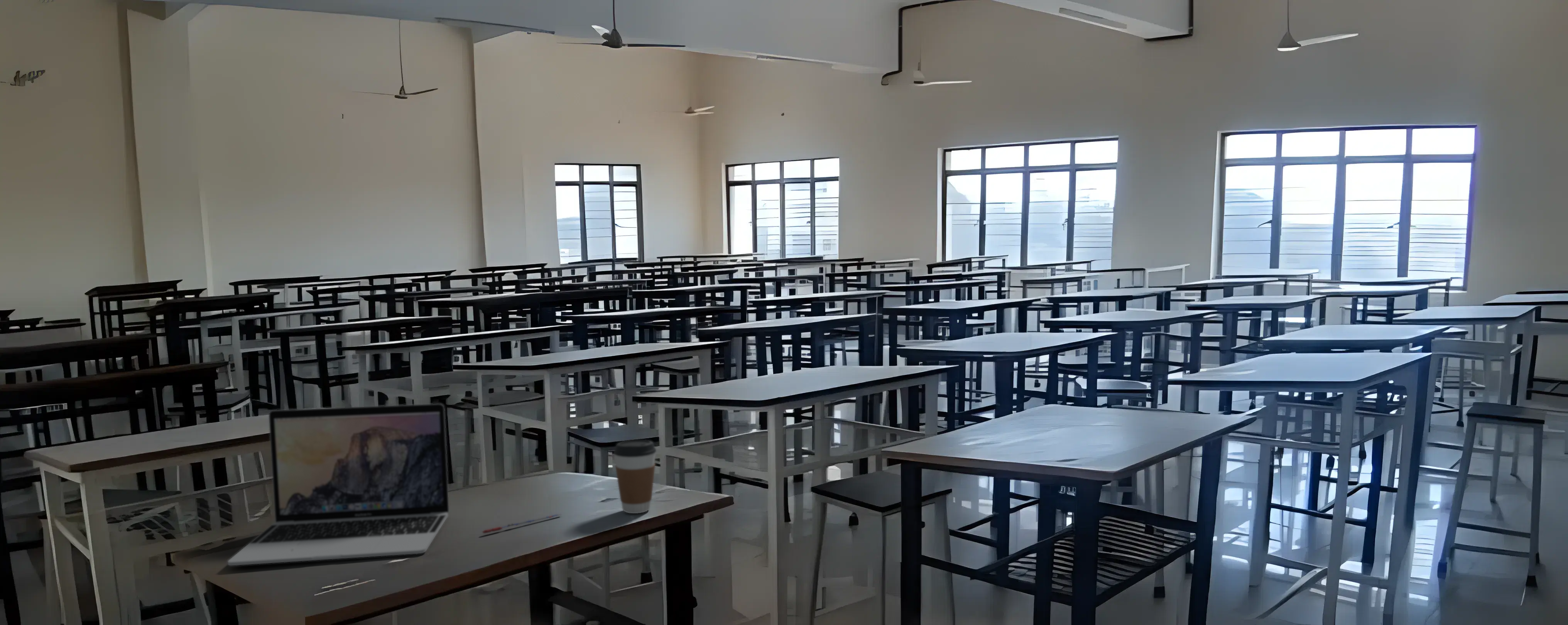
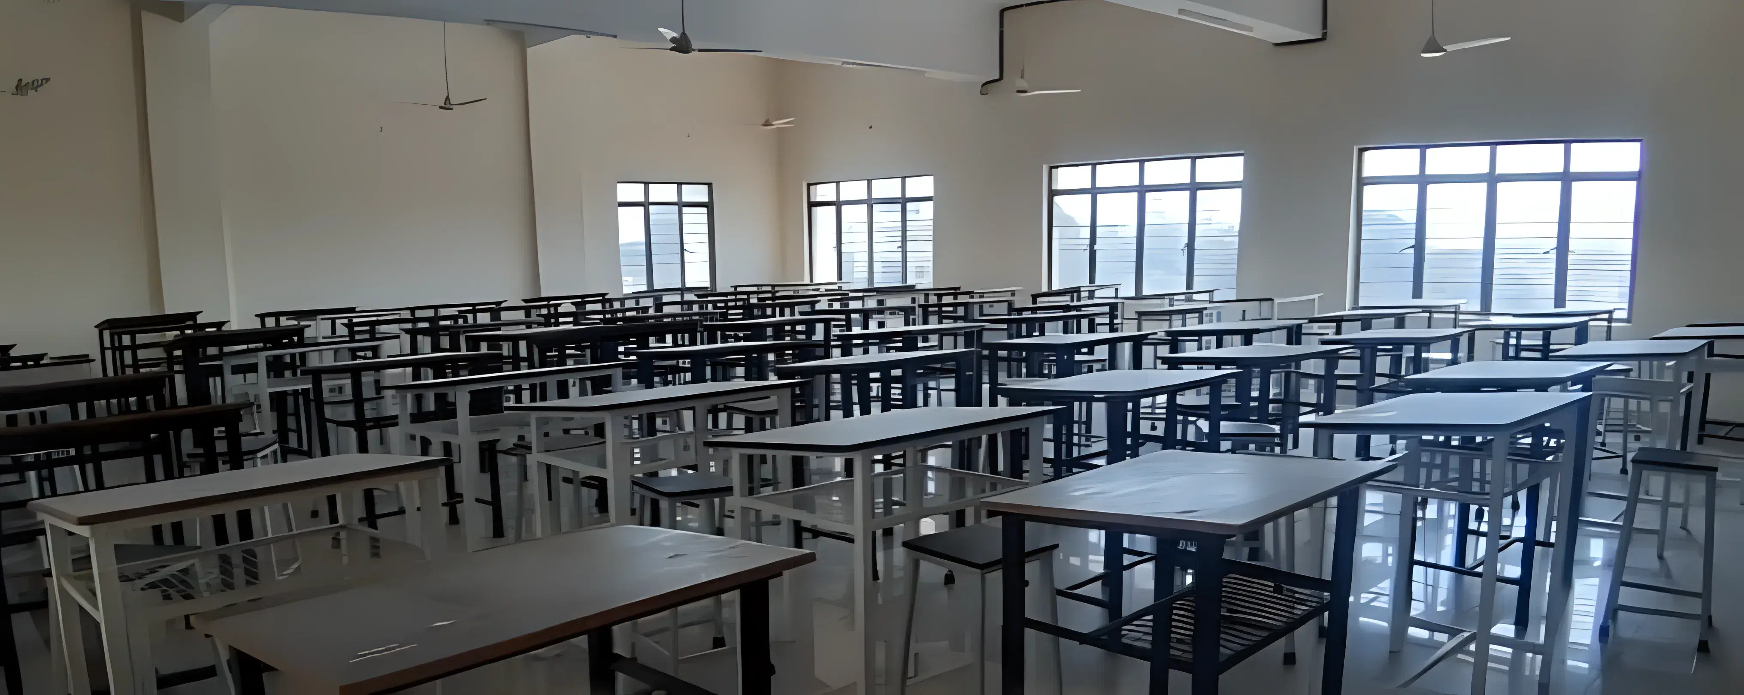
- laptop [227,403,449,566]
- pen [482,514,562,534]
- coffee cup [613,439,657,514]
